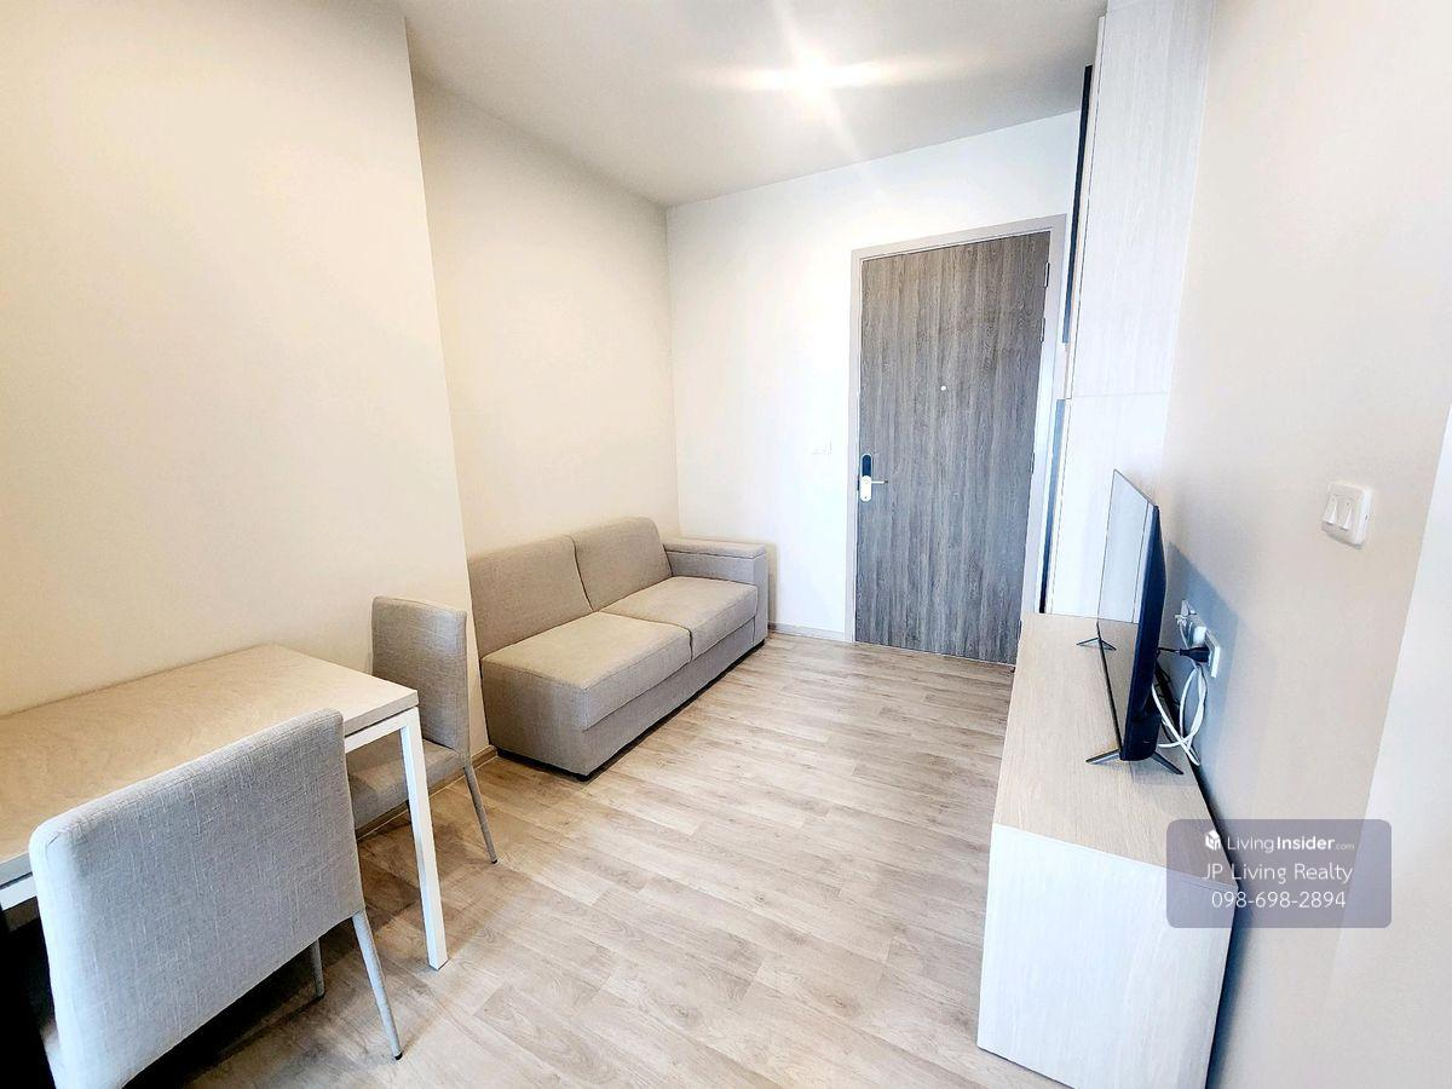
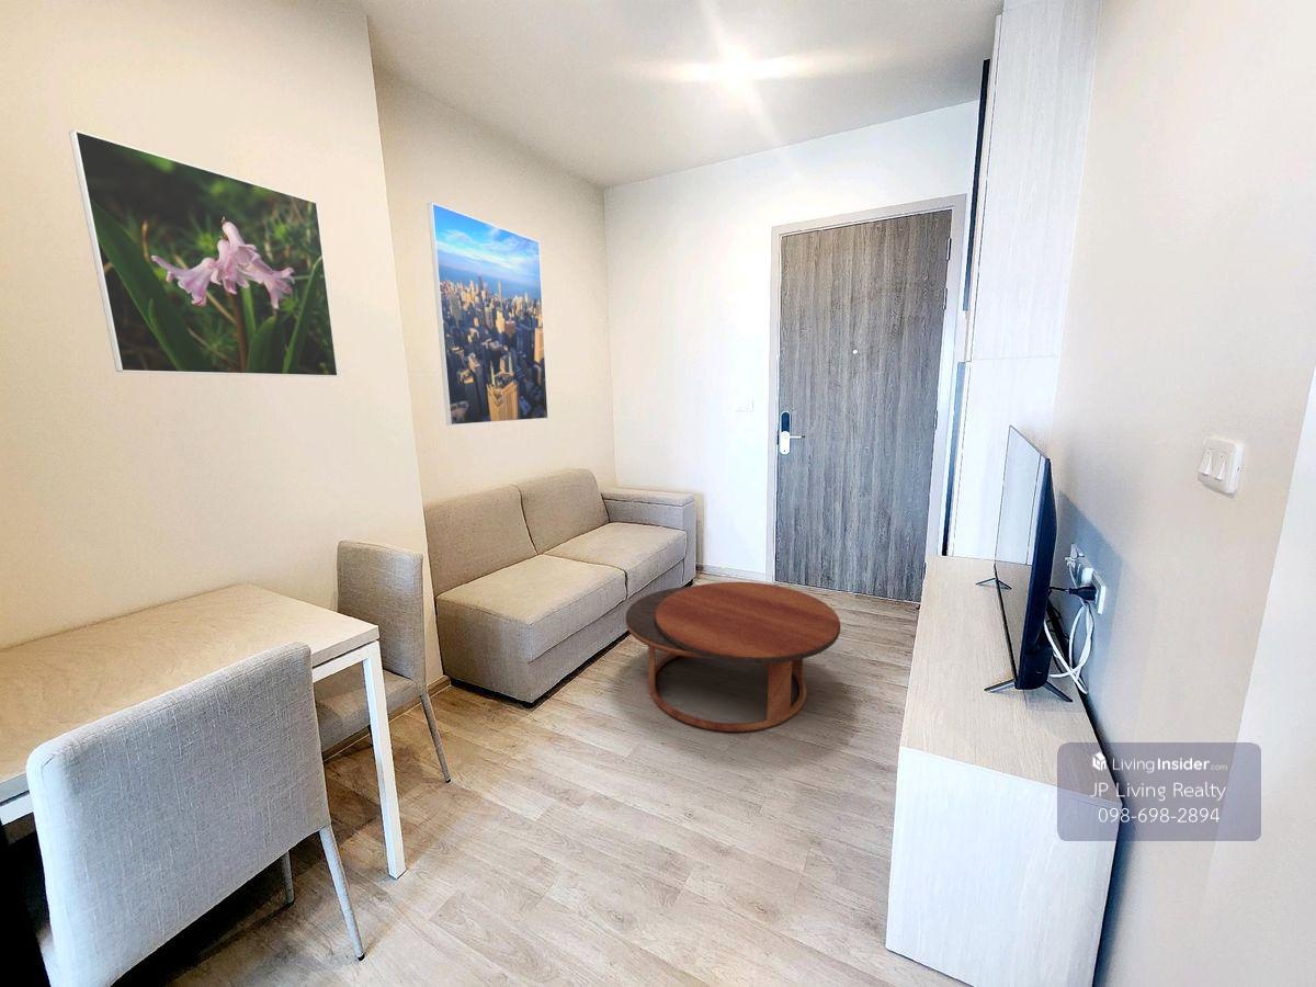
+ coffee table [624,581,841,733]
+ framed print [68,128,339,378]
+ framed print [427,202,549,427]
